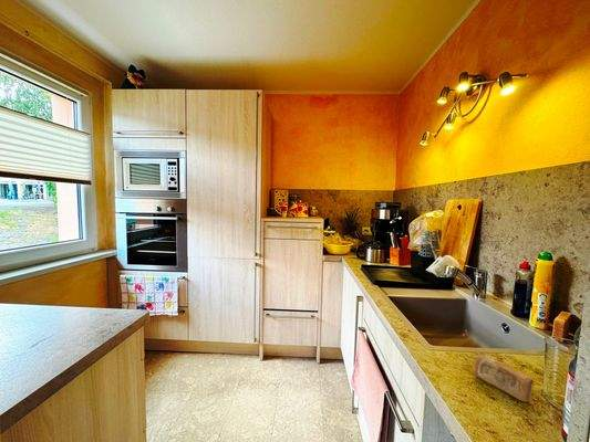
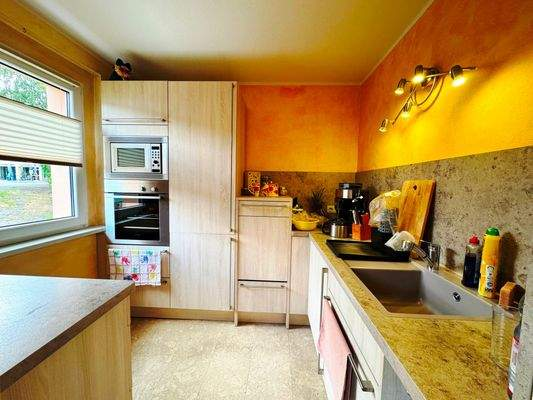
- soap bar [473,354,535,402]
